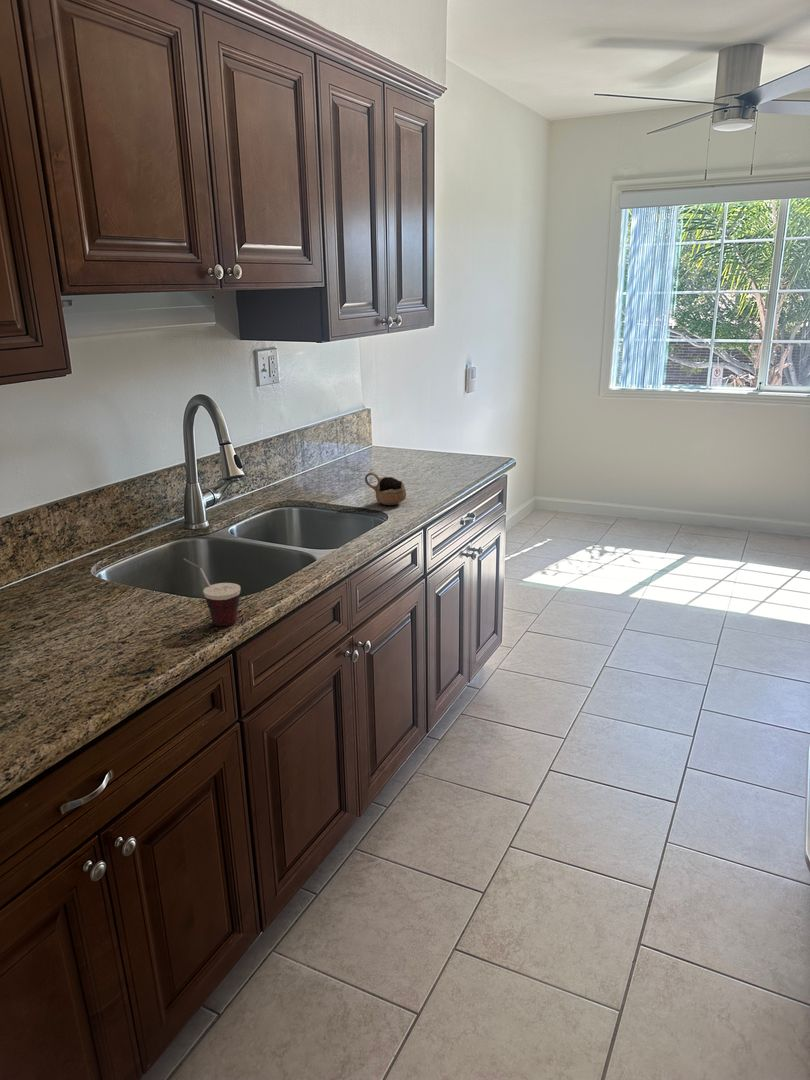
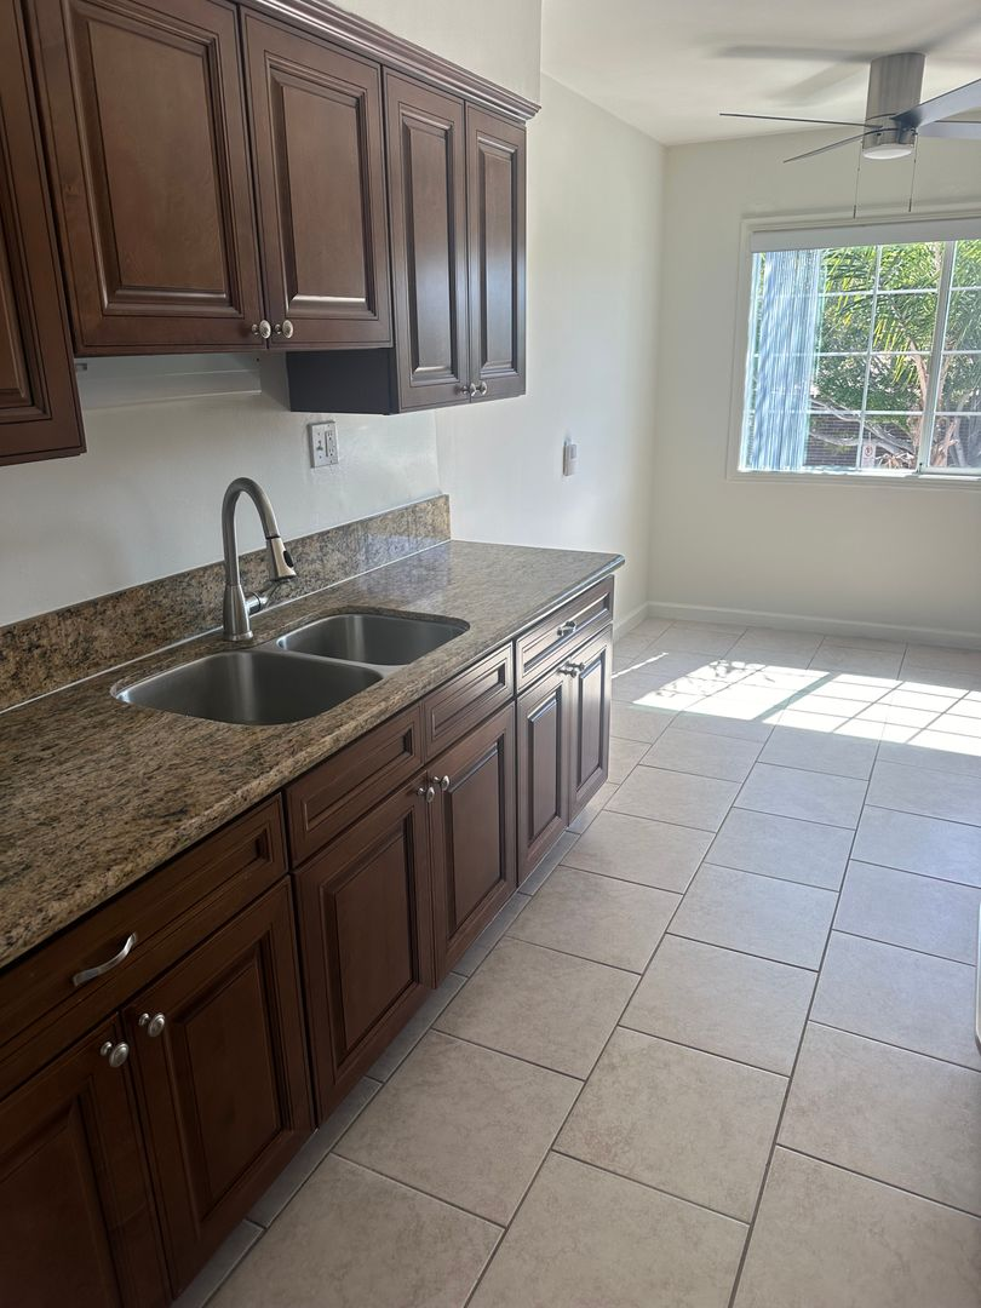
- cup [364,471,407,506]
- cup [182,557,241,627]
